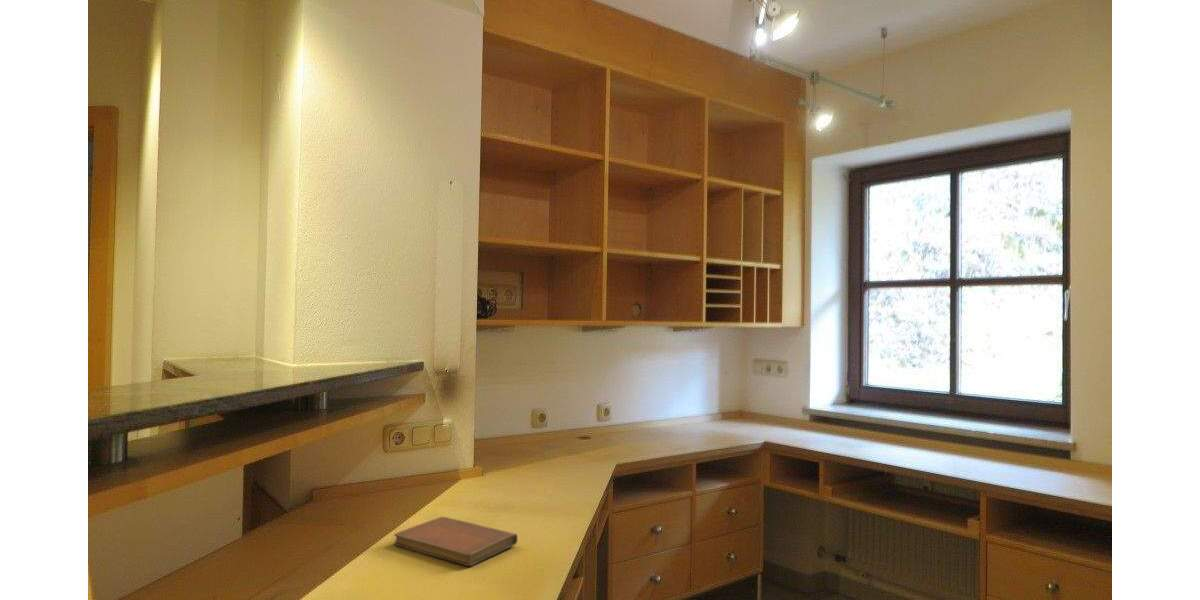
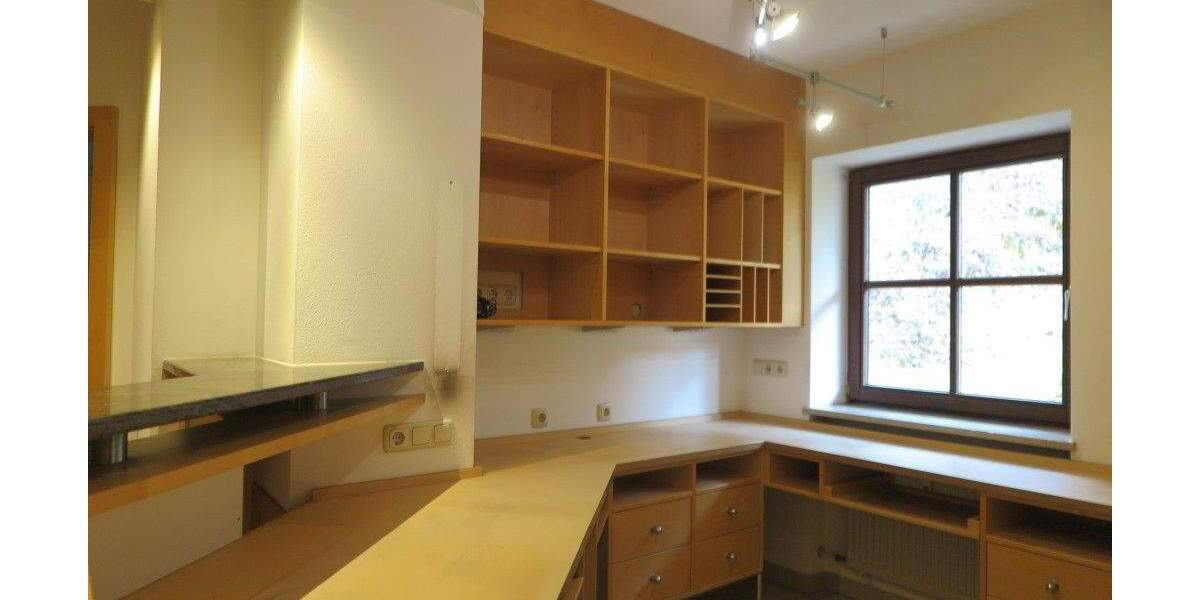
- notebook [393,516,519,567]
